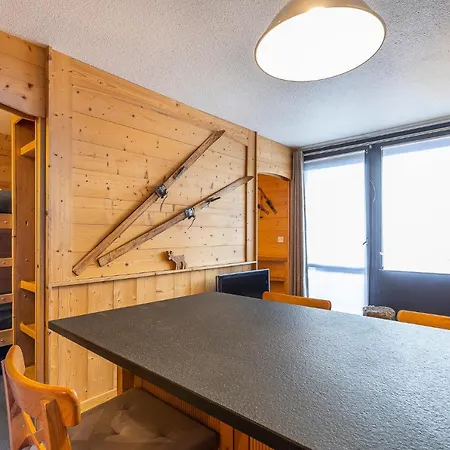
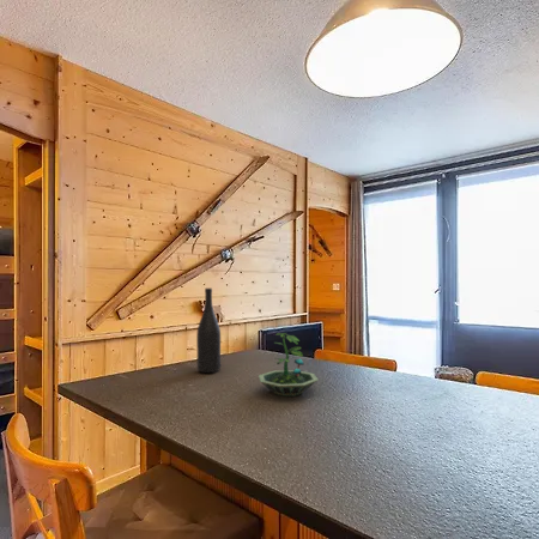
+ terrarium [258,332,320,398]
+ wine bottle [195,287,222,374]
